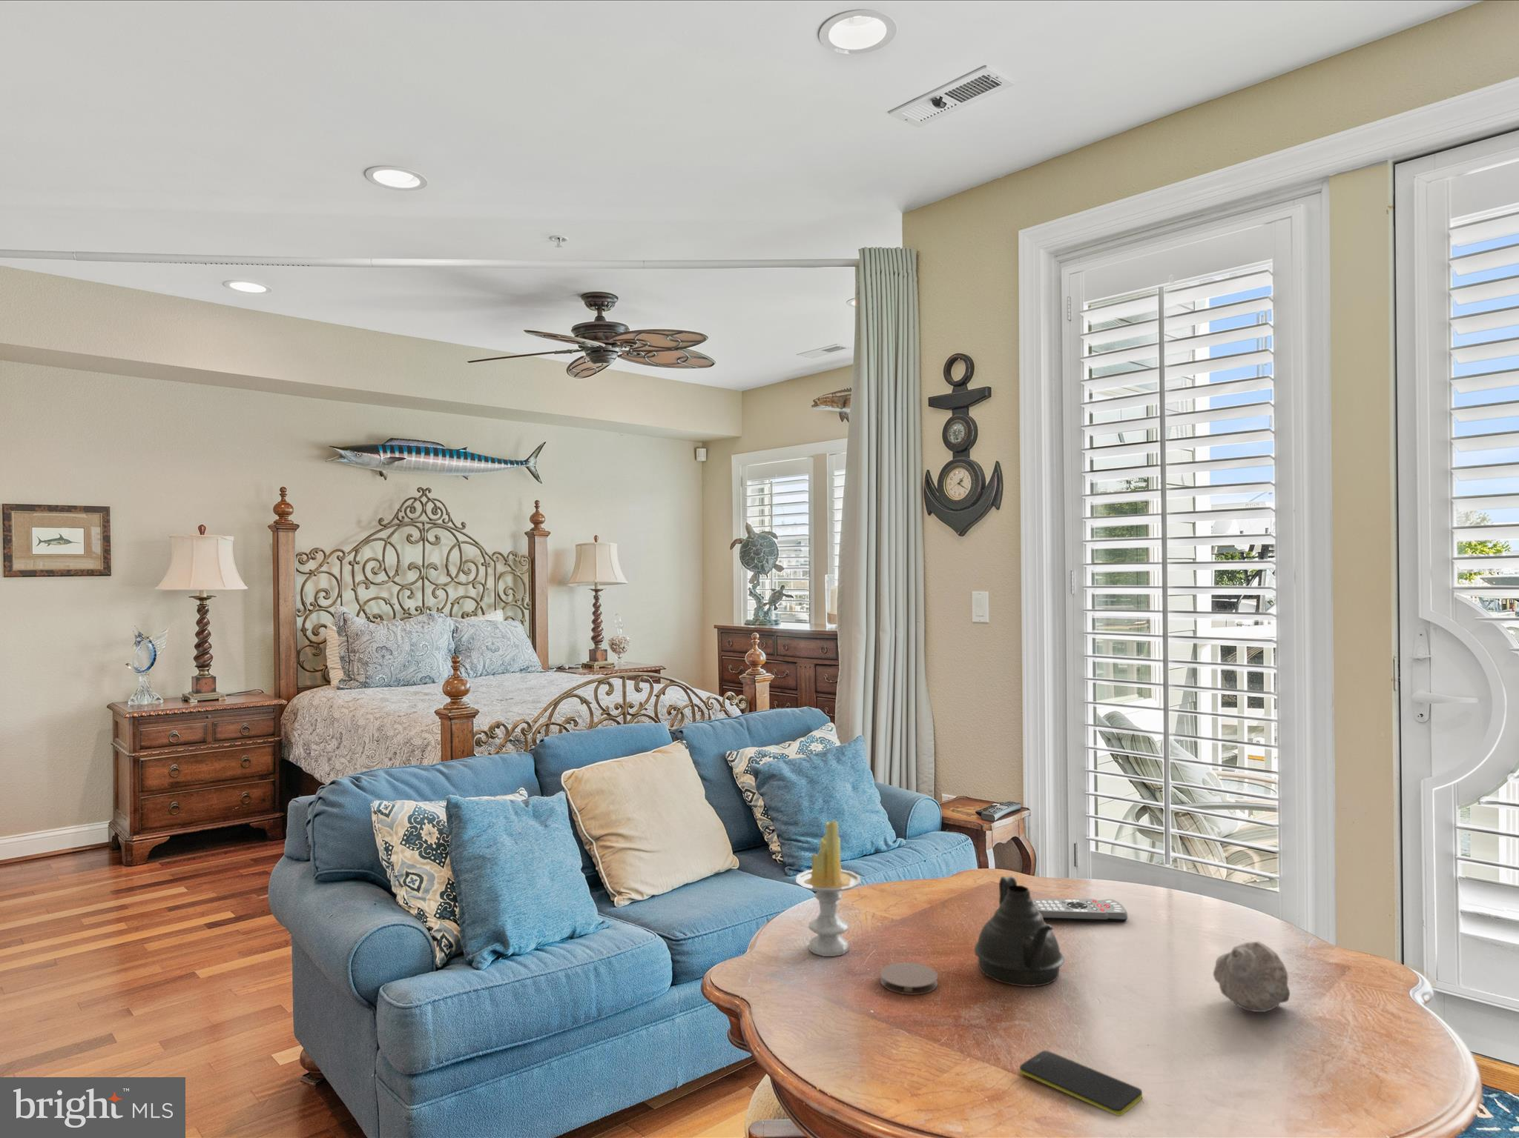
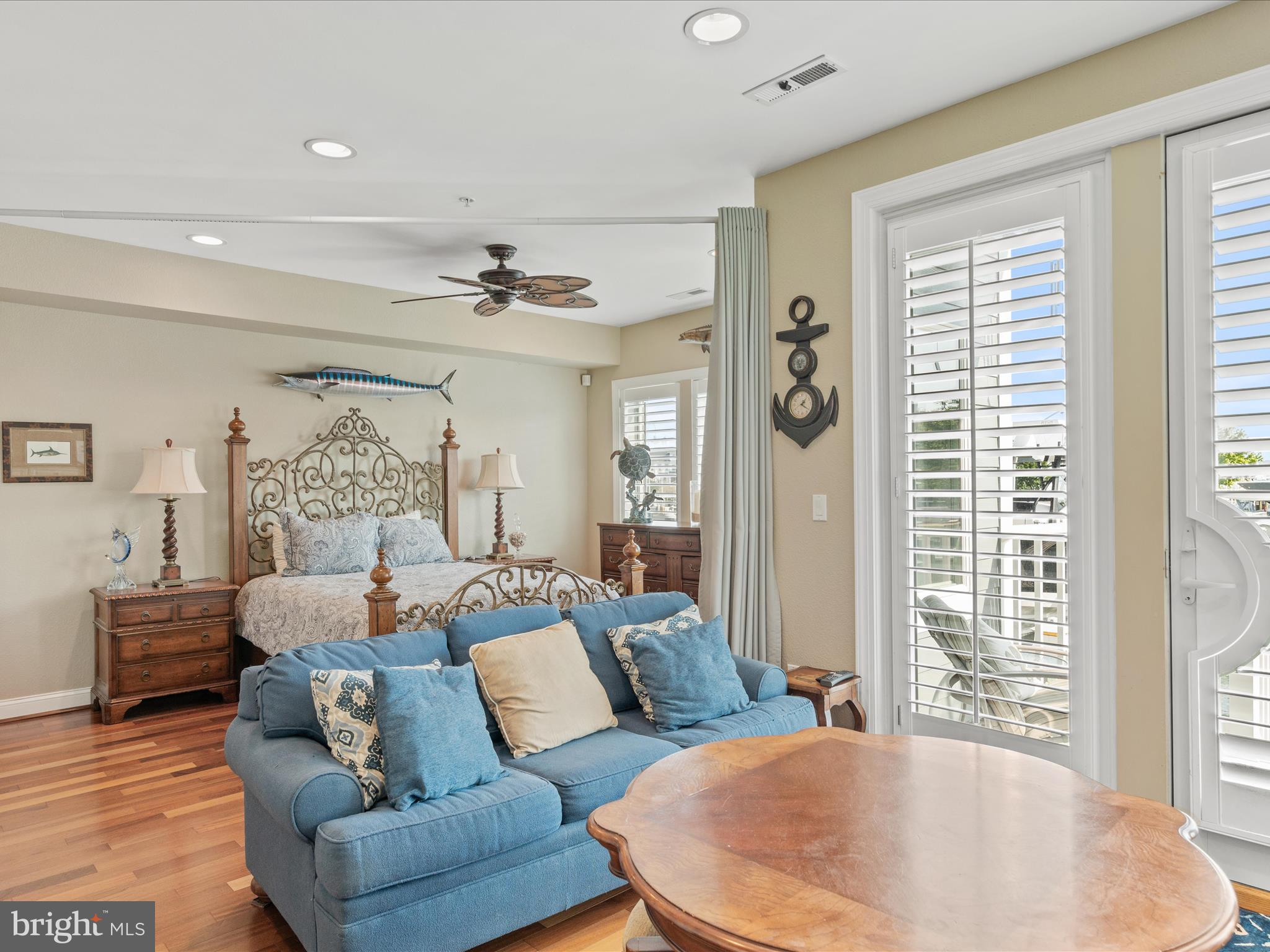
- coaster [879,961,938,996]
- seashell [1213,941,1291,1012]
- remote control [1032,898,1128,923]
- candle [795,820,861,957]
- smartphone [1019,1050,1143,1118]
- teapot [974,875,1064,987]
